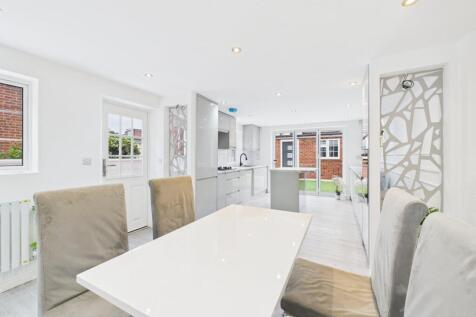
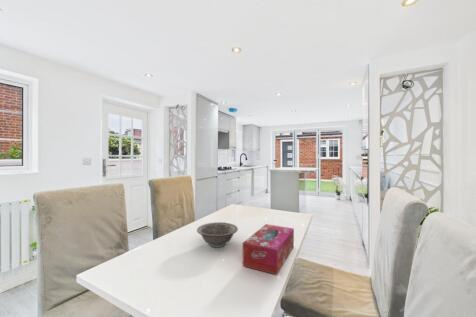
+ tissue box [242,223,295,276]
+ decorative bowl [196,221,239,248]
